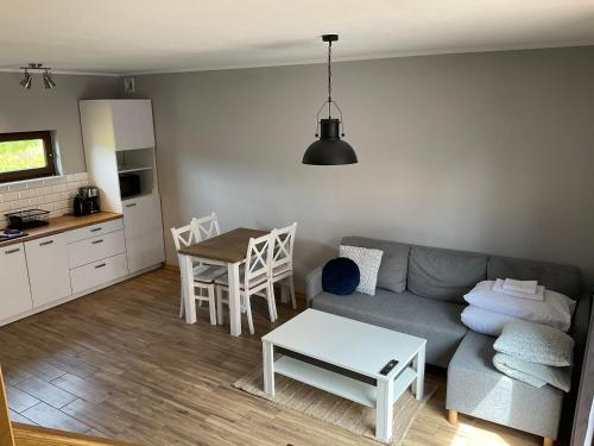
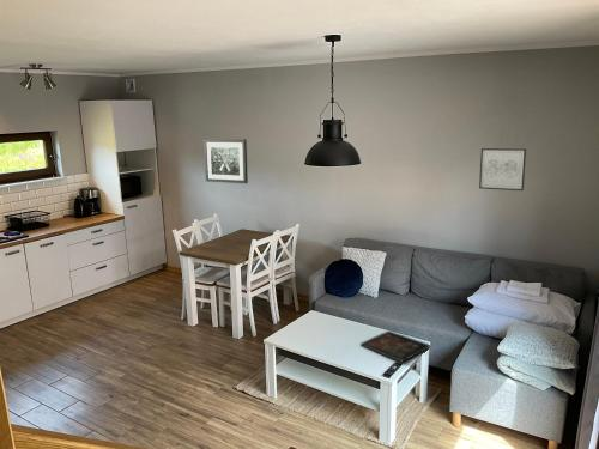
+ decorative tray [359,329,431,364]
+ wall art [202,138,249,184]
+ wall art [478,147,527,192]
